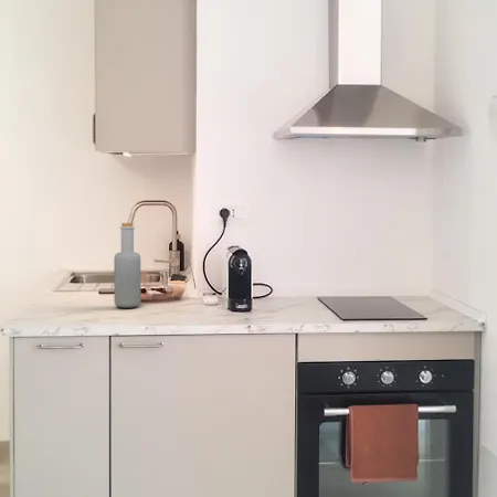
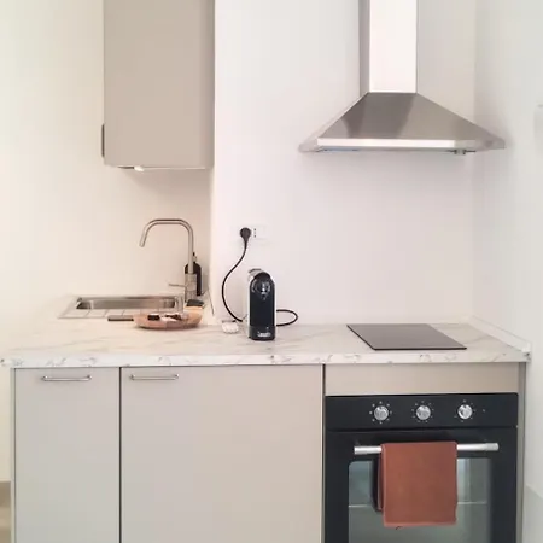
- bottle [113,222,141,309]
